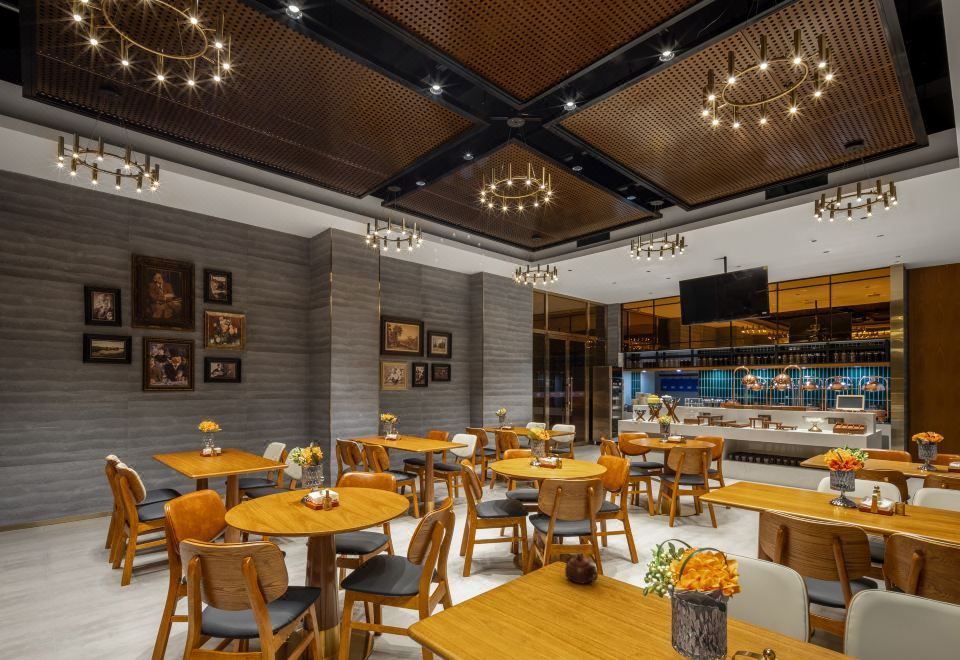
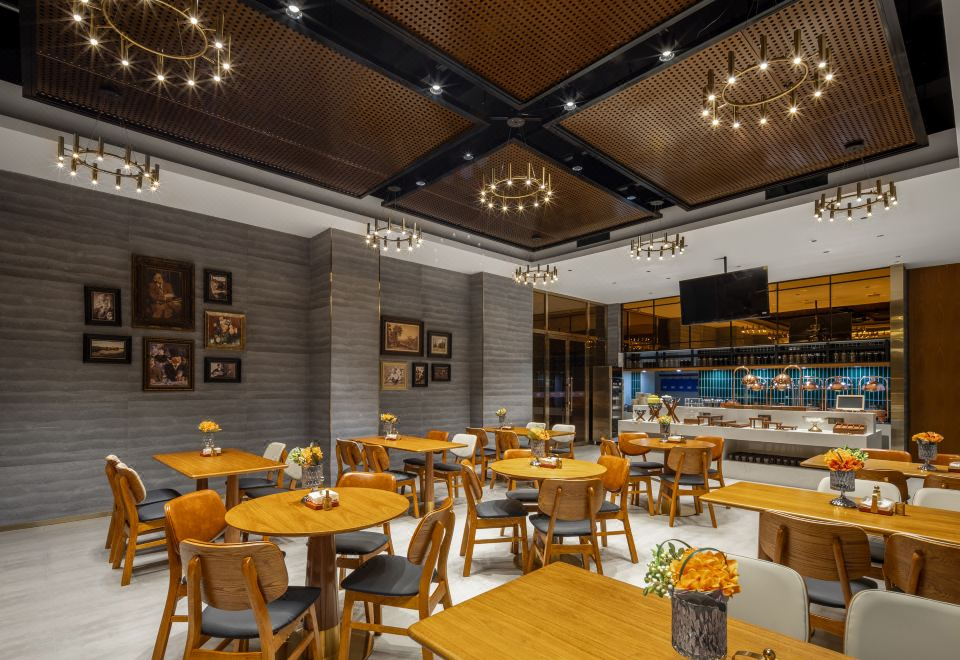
- teapot [563,553,599,585]
